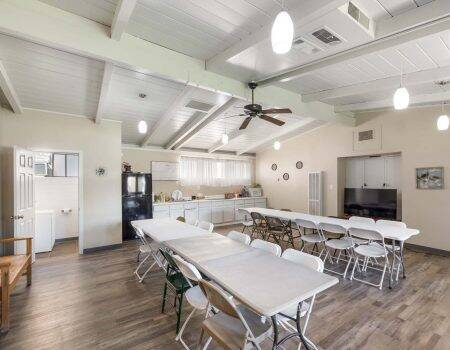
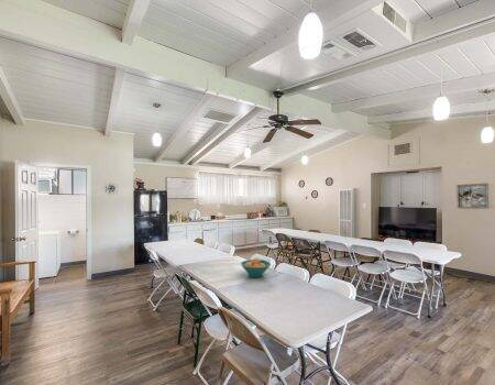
+ fruit bowl [240,256,272,278]
